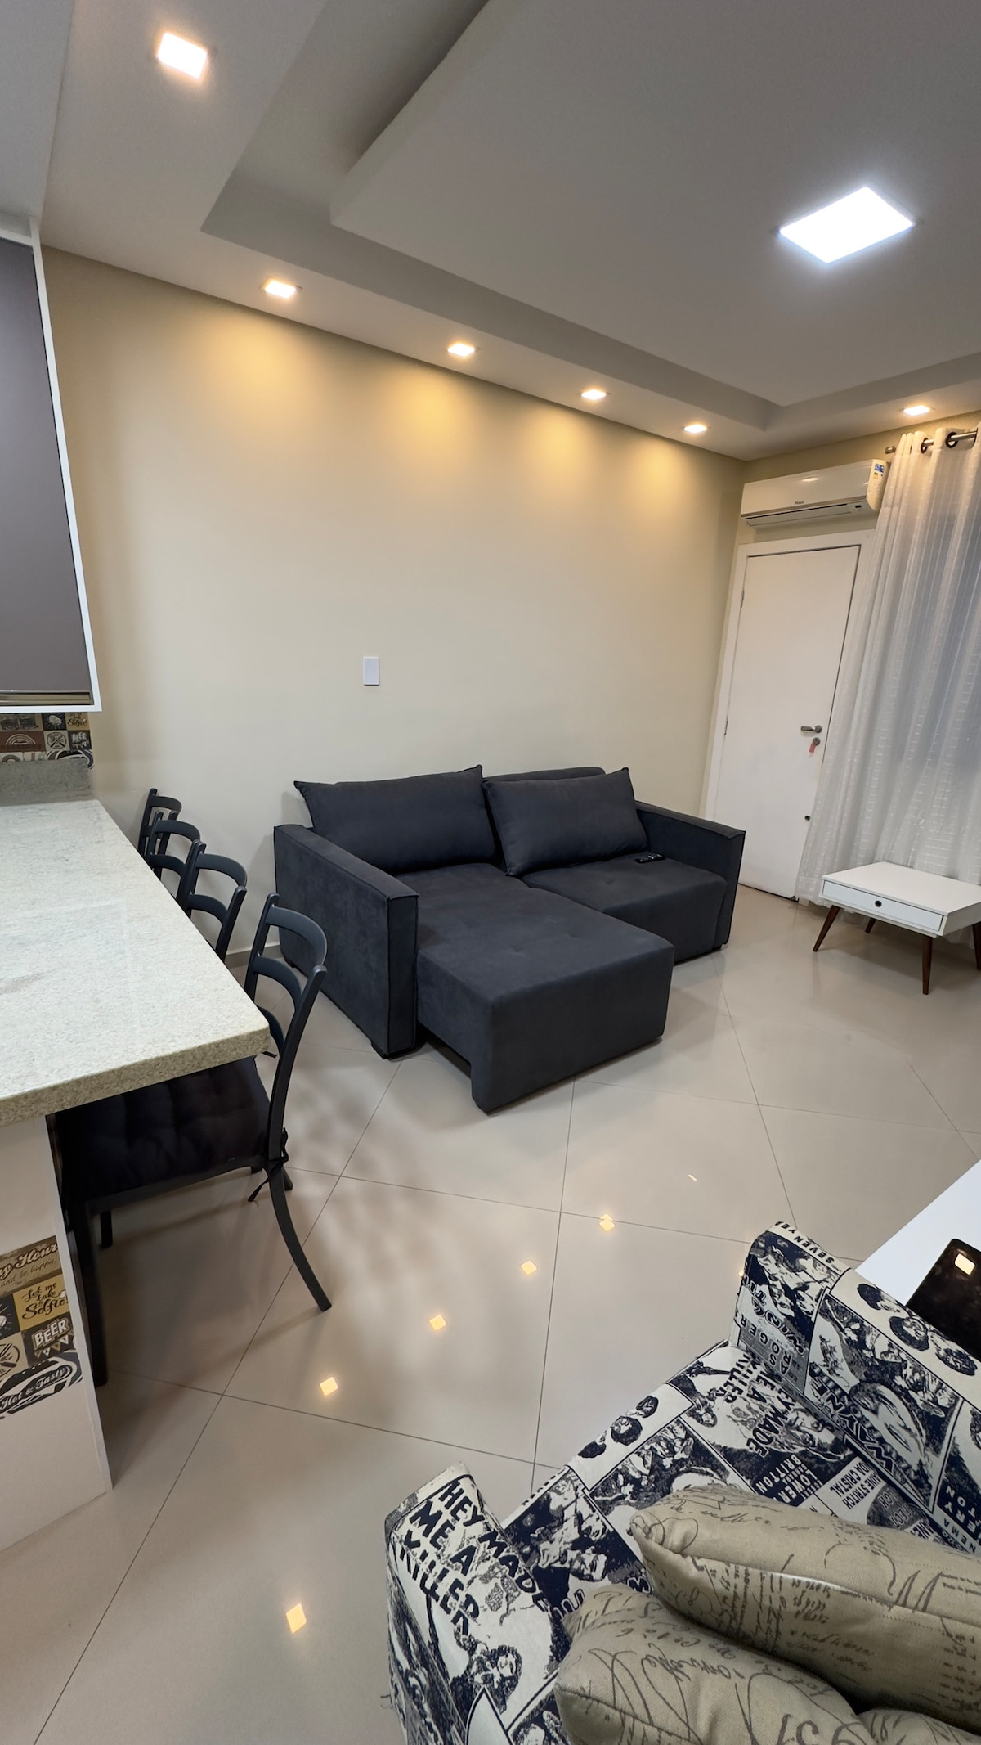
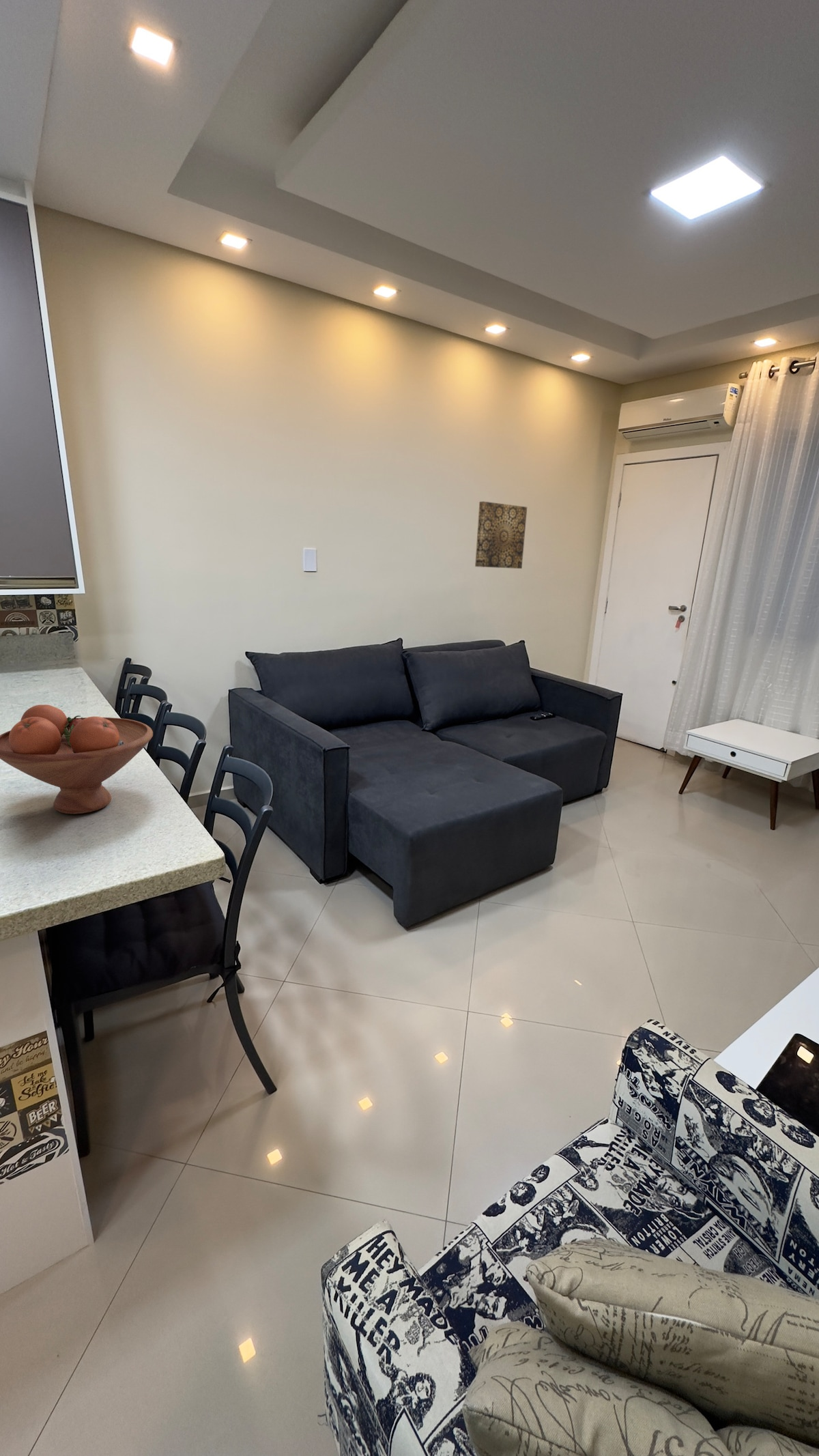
+ wall art [474,501,528,569]
+ fruit bowl [0,704,154,814]
